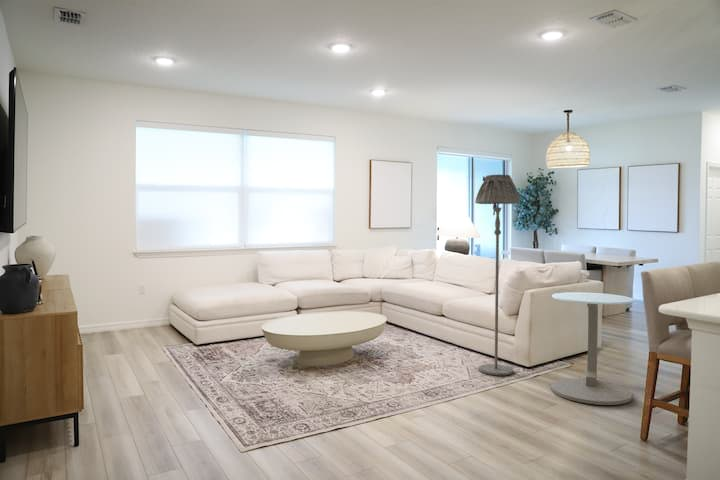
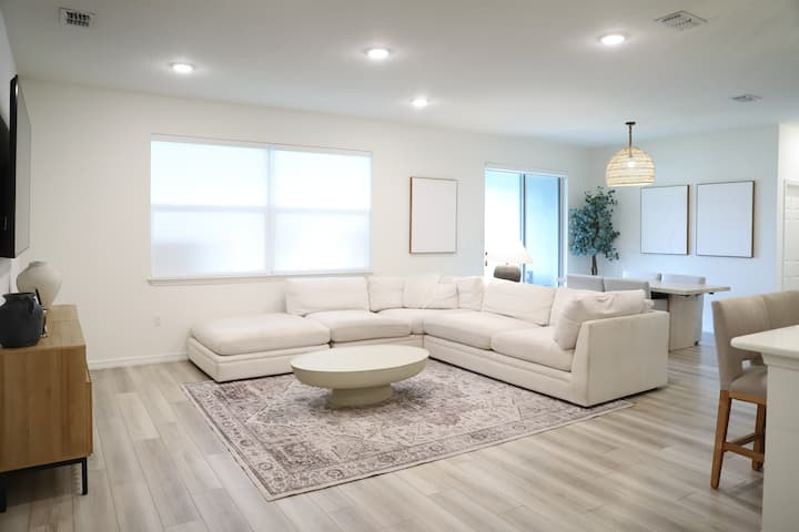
- floor lamp [474,174,522,376]
- side table [550,291,635,406]
